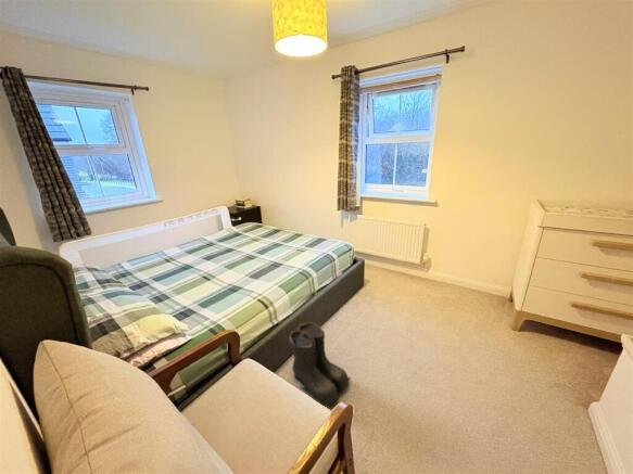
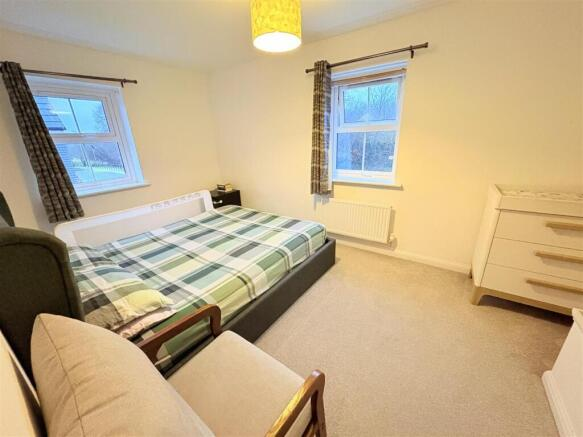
- boots [288,321,352,408]
